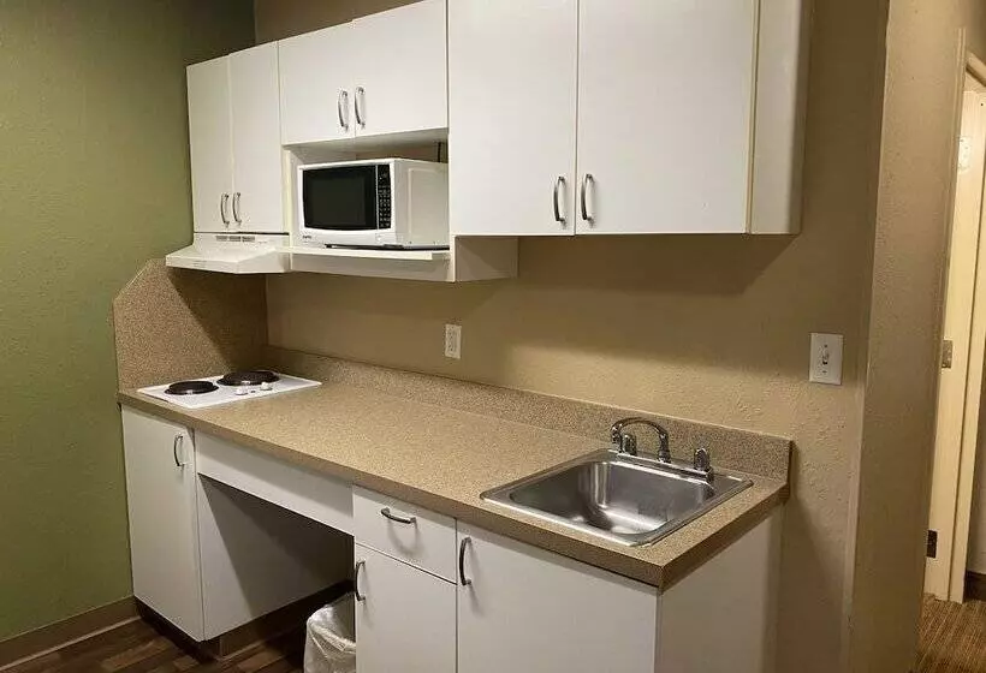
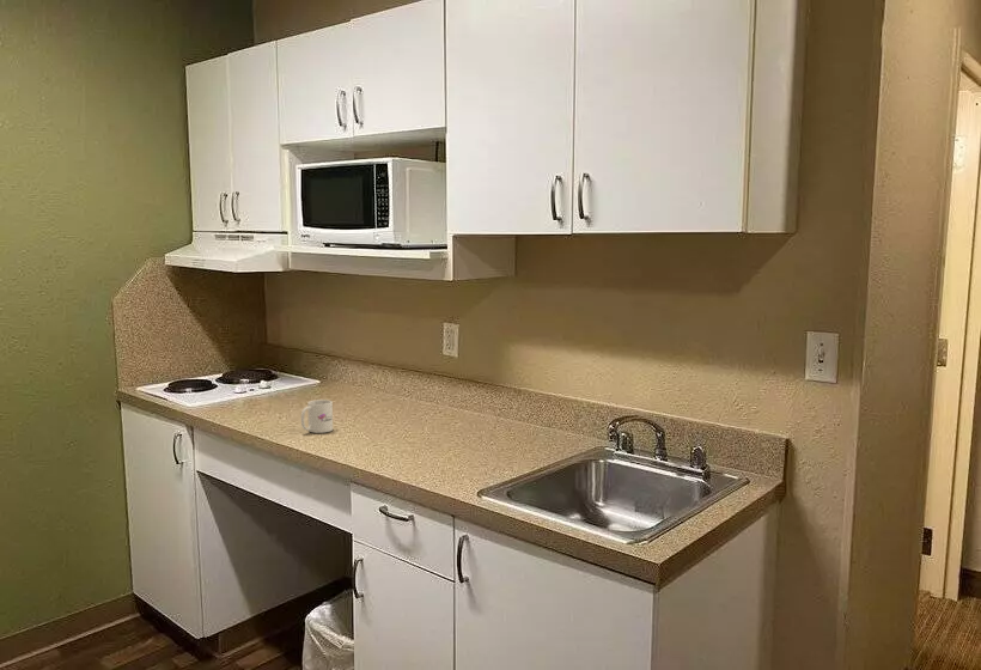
+ mug [300,398,334,434]
